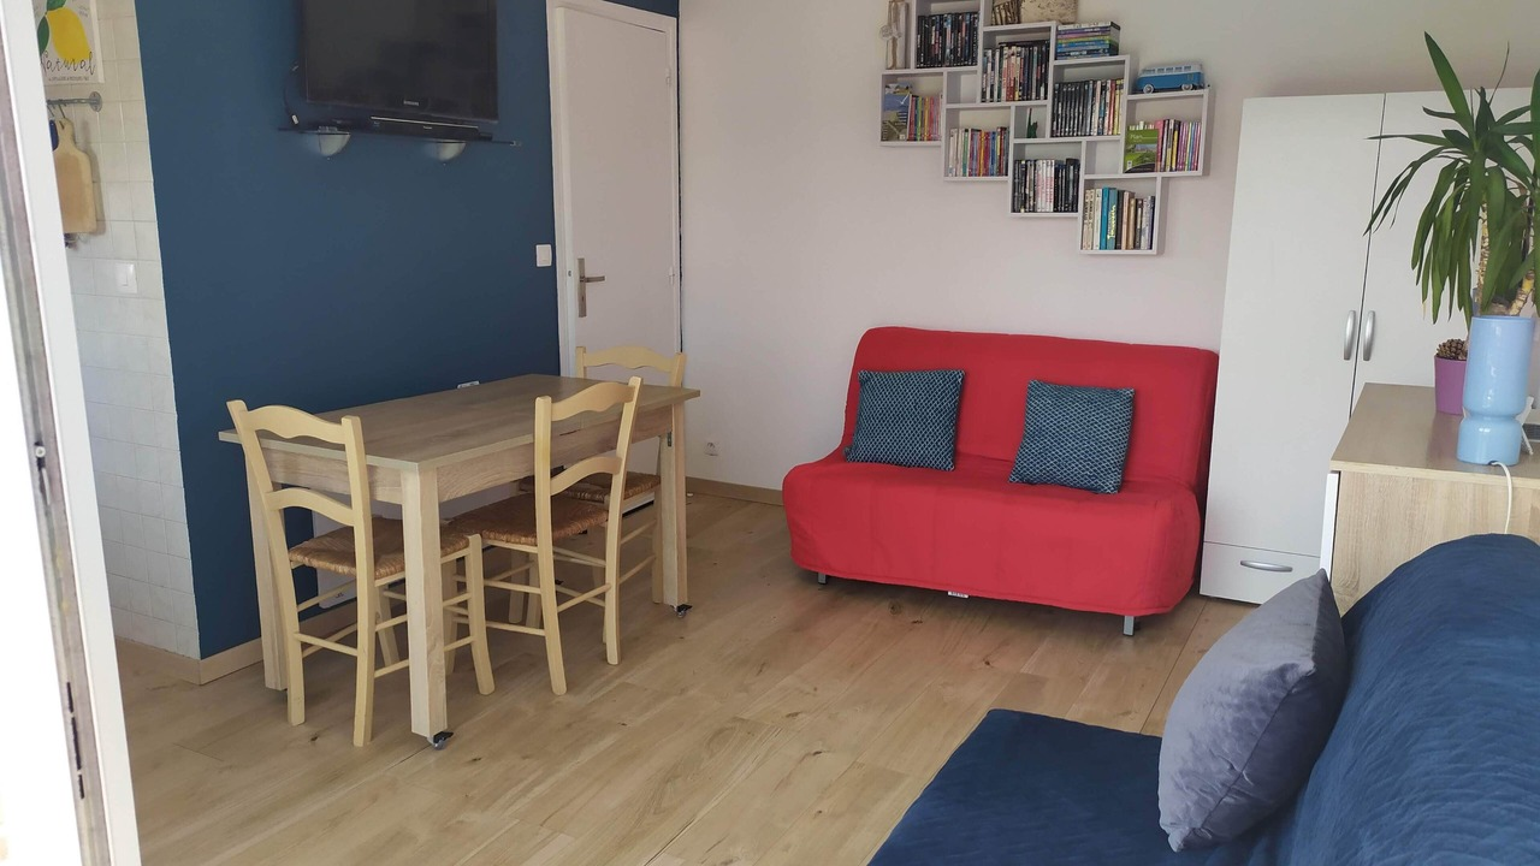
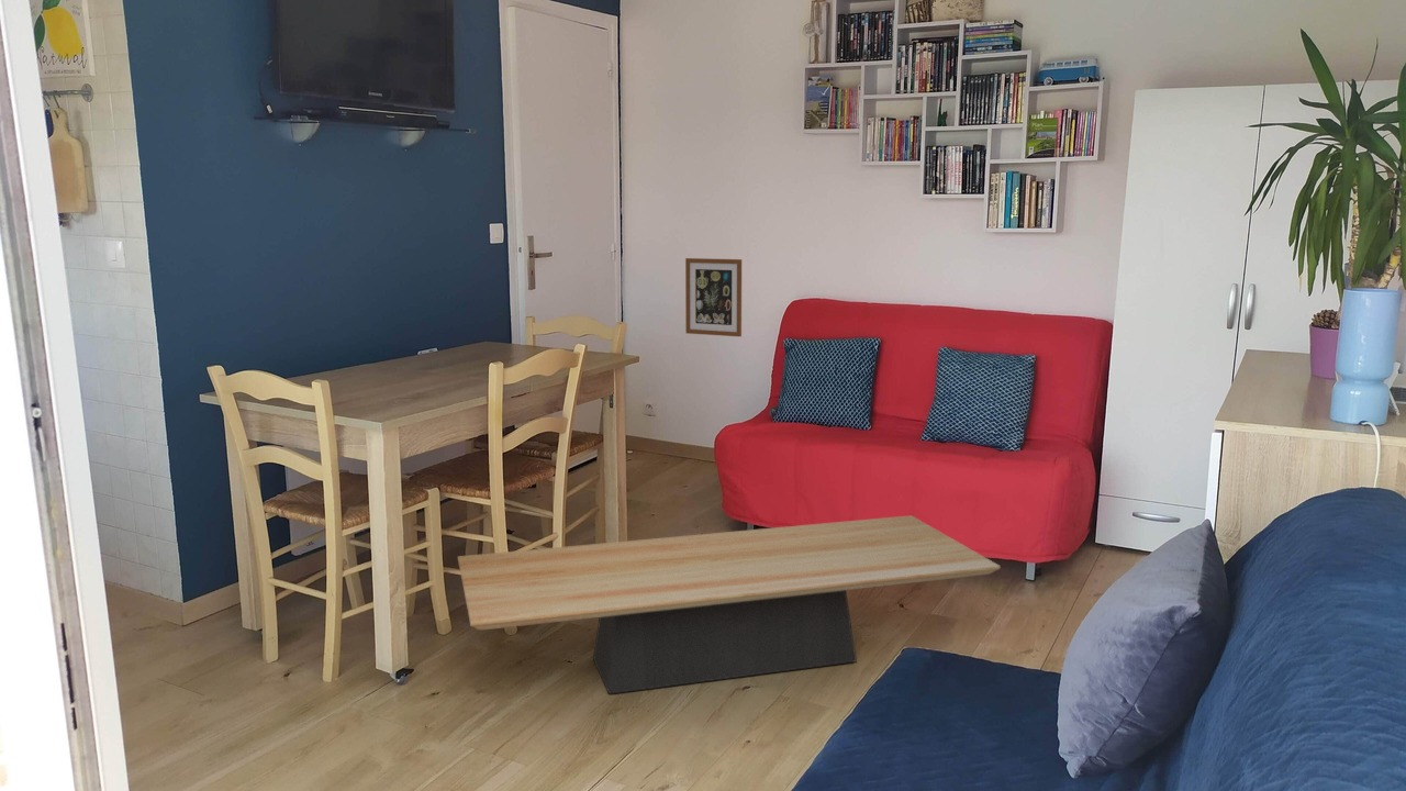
+ wall art [684,257,743,337]
+ coffee table [457,514,1002,695]
